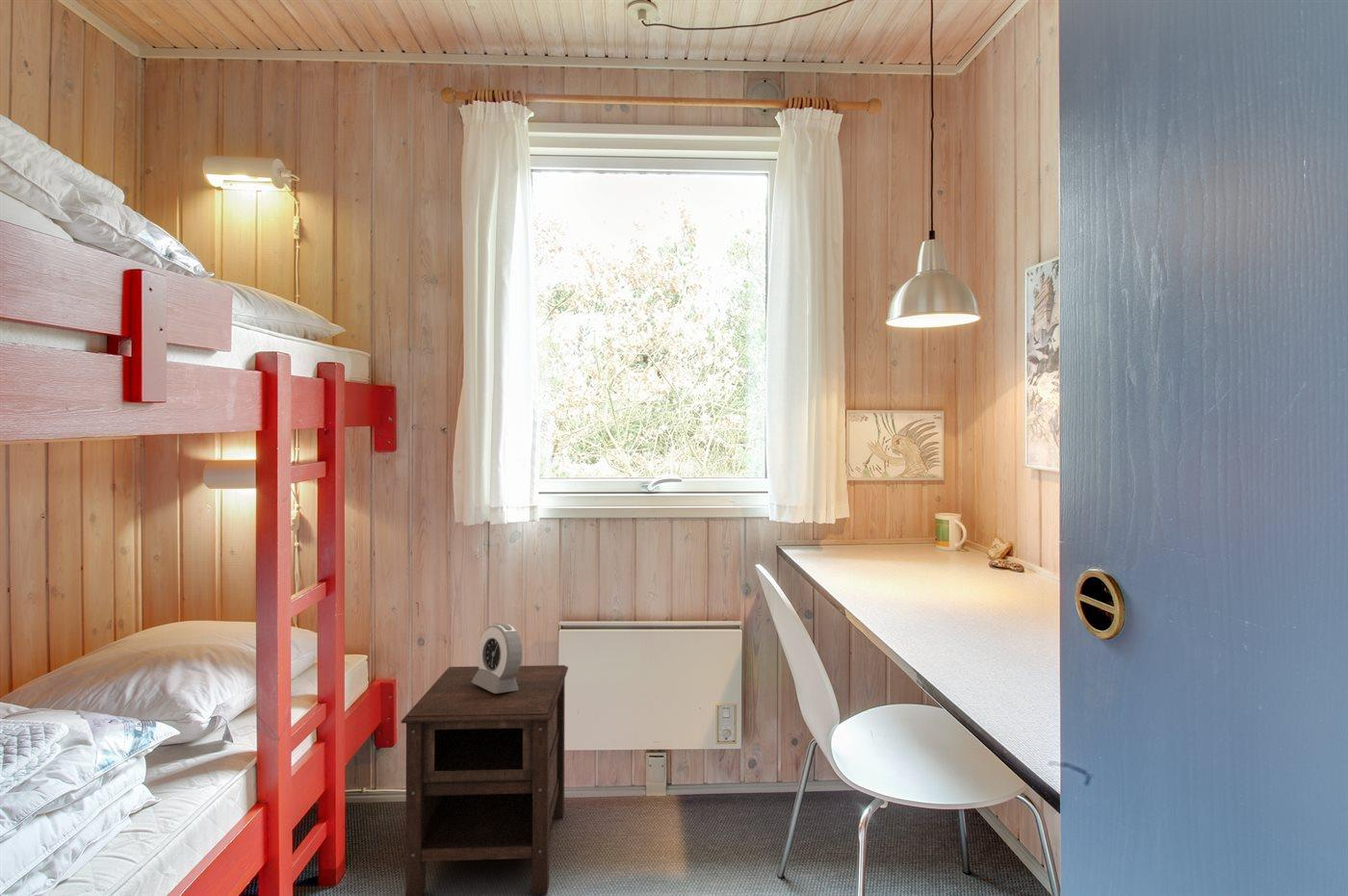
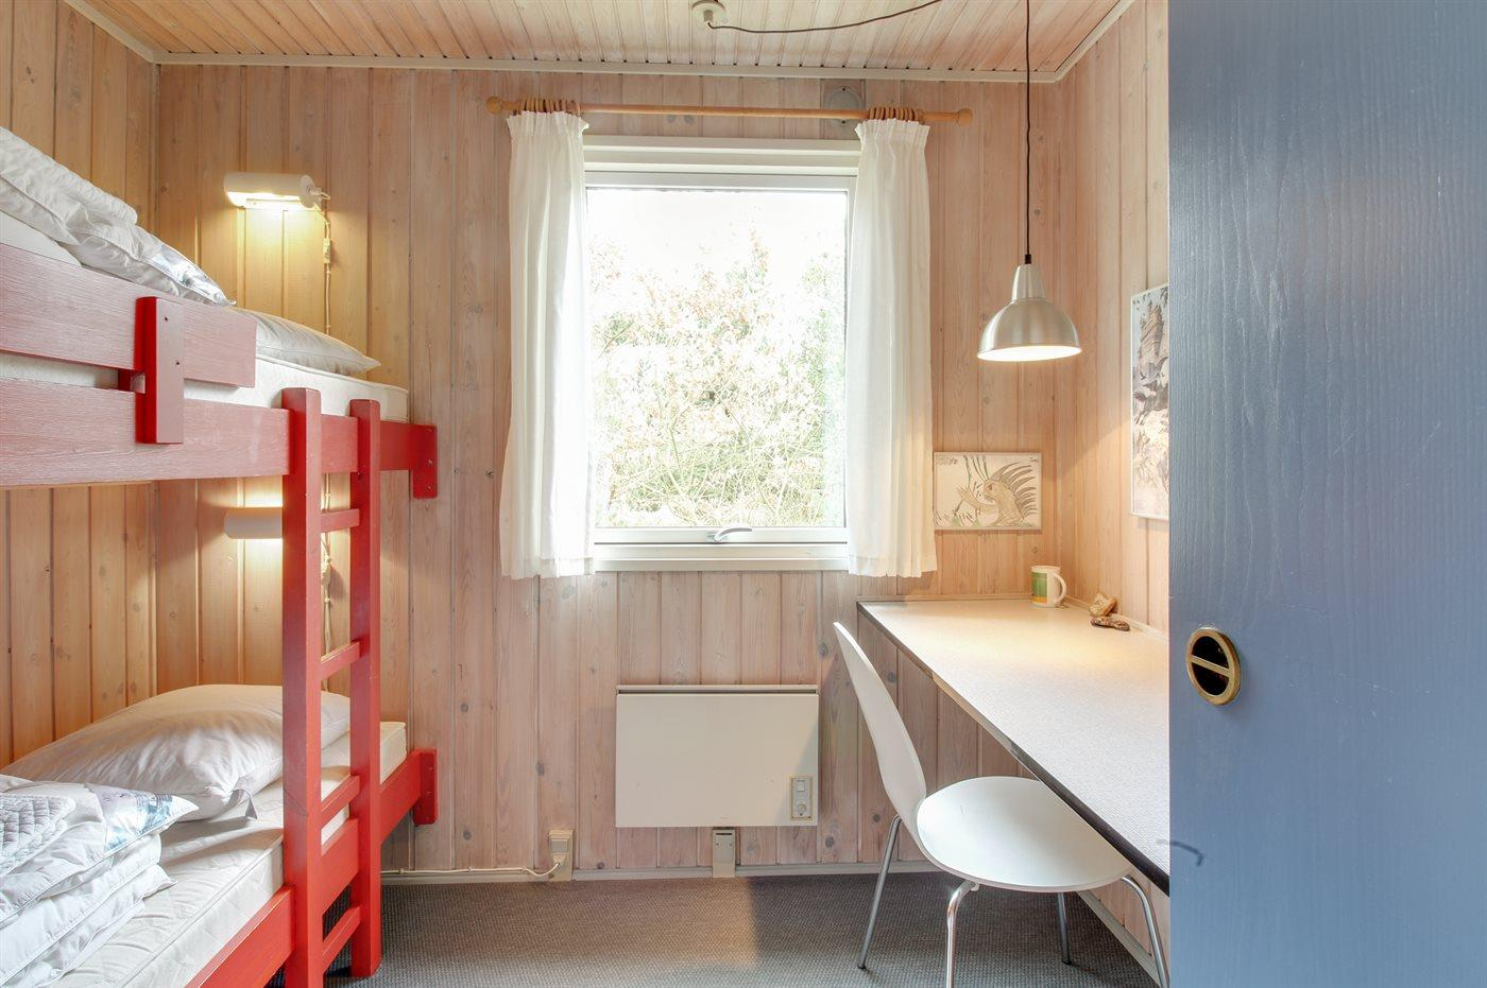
- nightstand [401,664,569,896]
- alarm clock [471,623,523,694]
